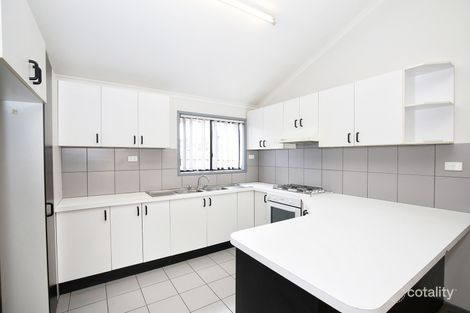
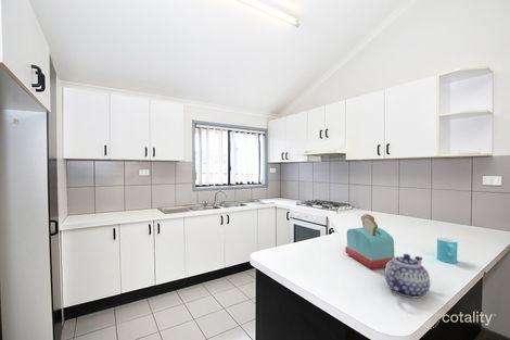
+ teapot [384,253,431,299]
+ toaster [345,213,396,269]
+ cup [436,237,458,264]
